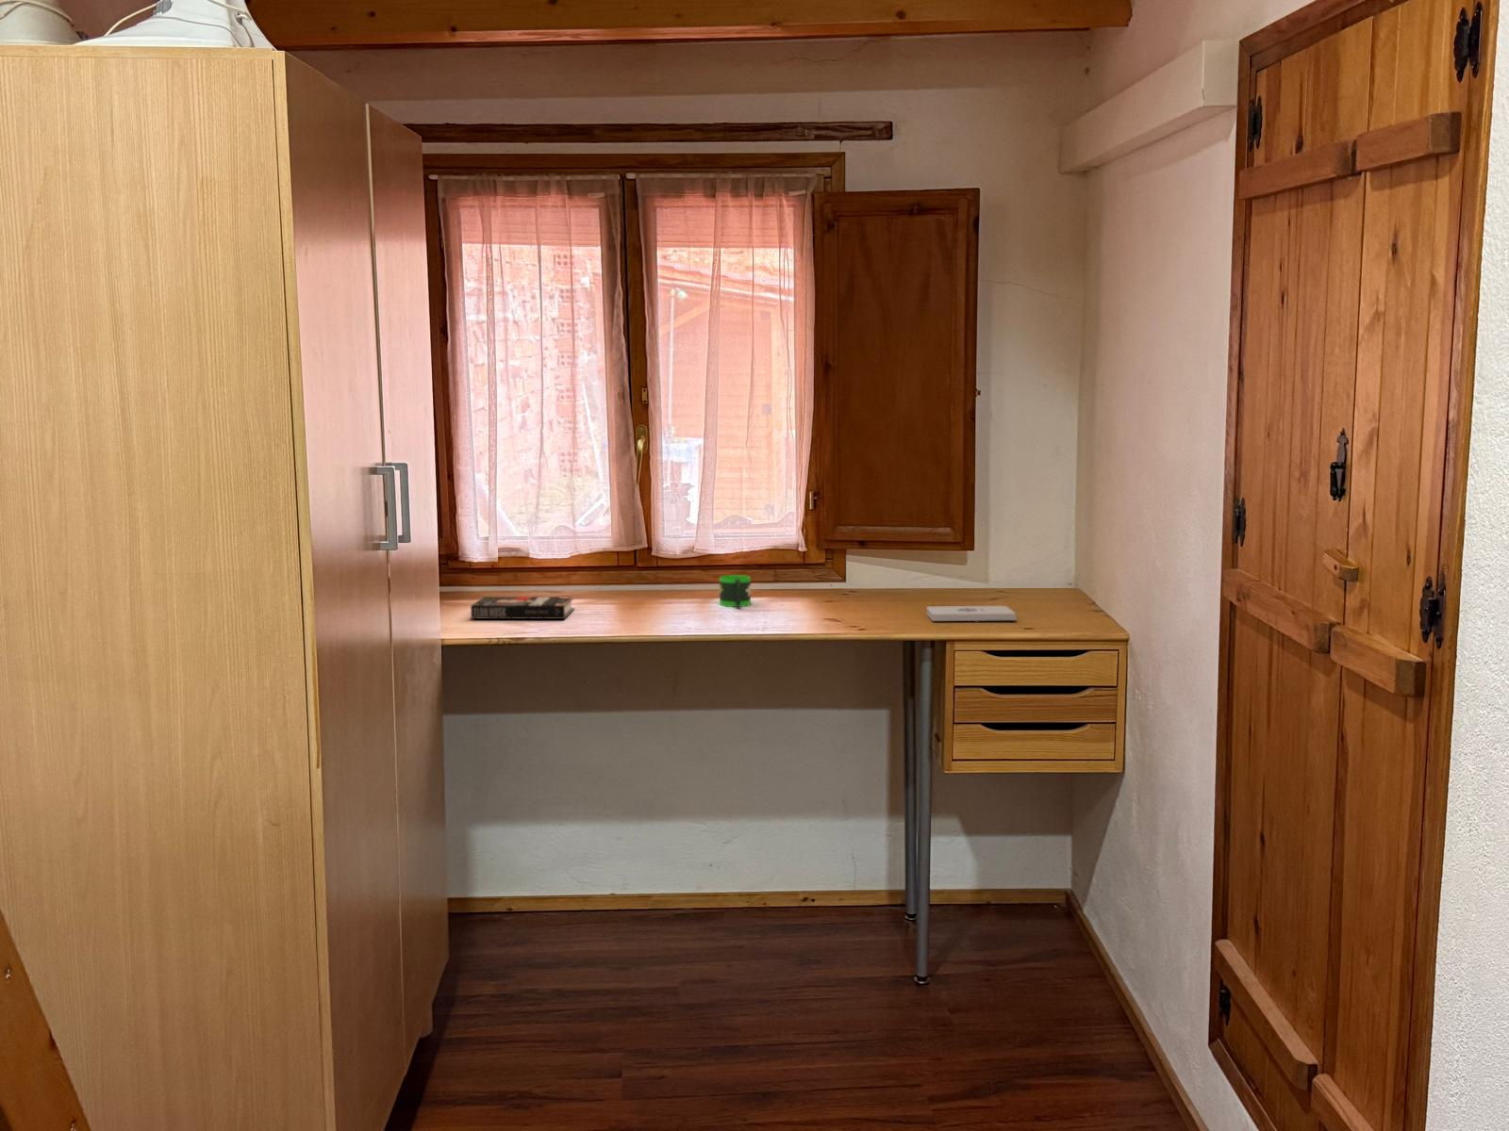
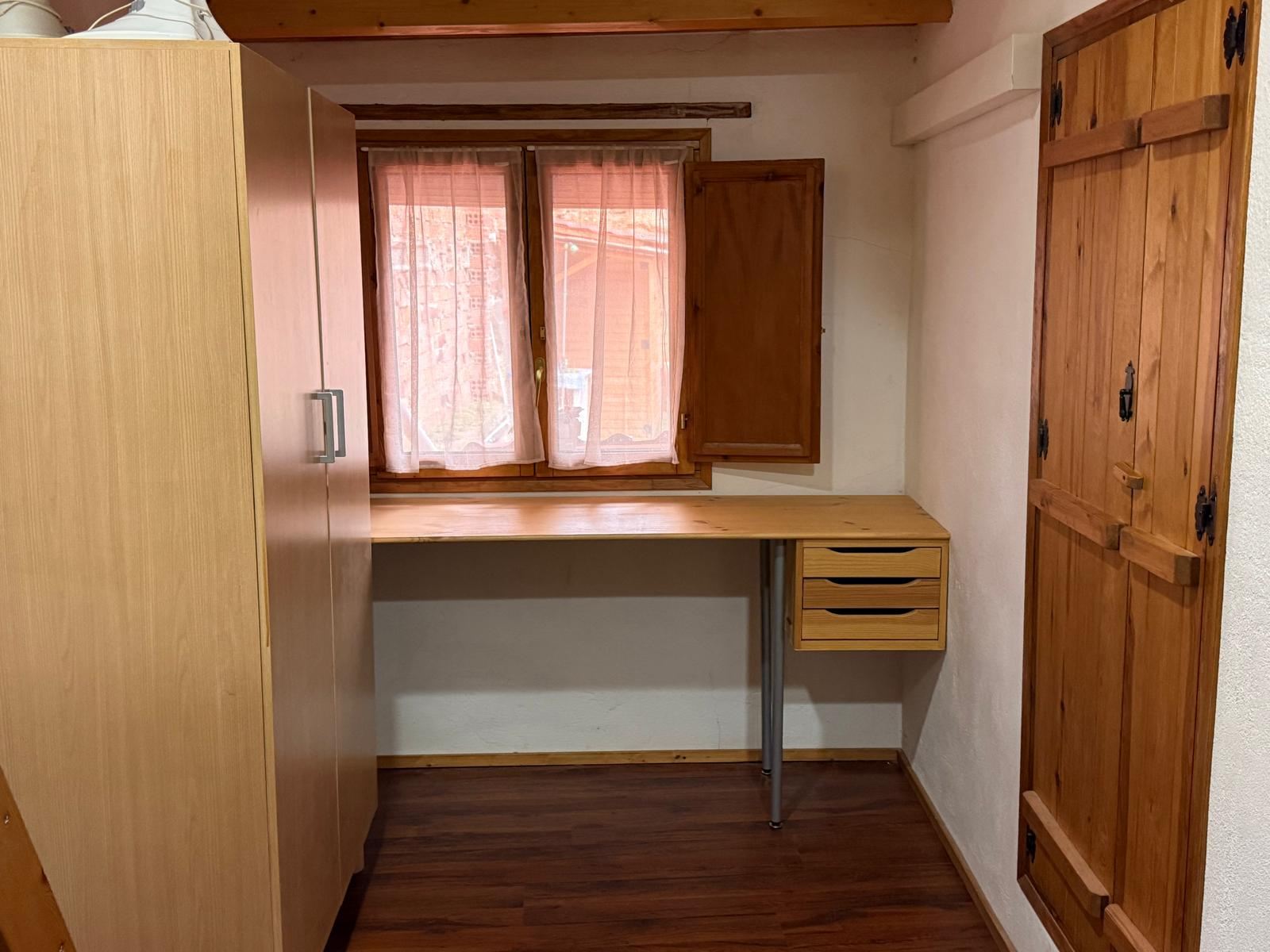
- notepad [926,605,1017,623]
- book [469,595,575,620]
- mug [719,574,752,608]
